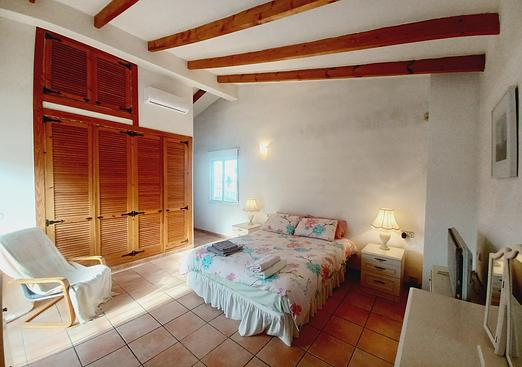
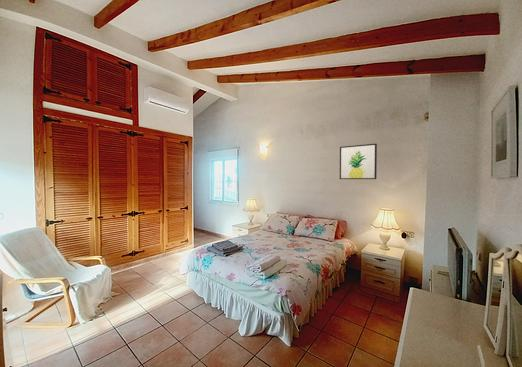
+ wall art [339,143,378,180]
